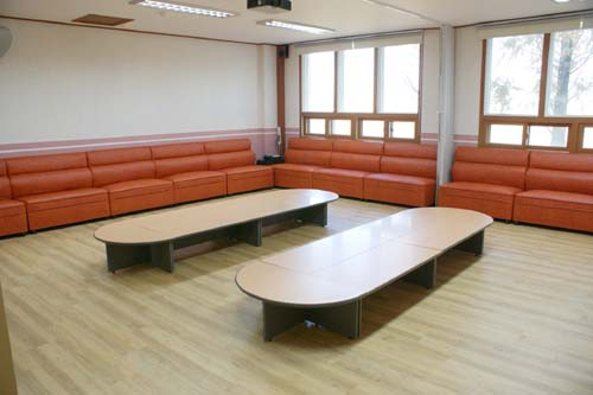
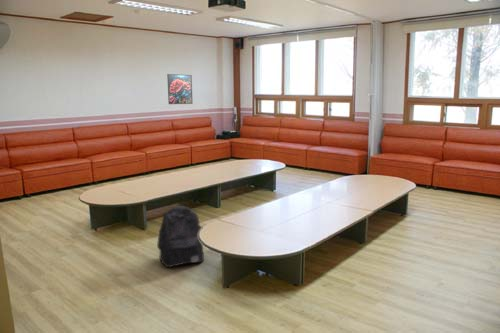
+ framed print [166,73,194,105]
+ backpack [156,205,205,268]
